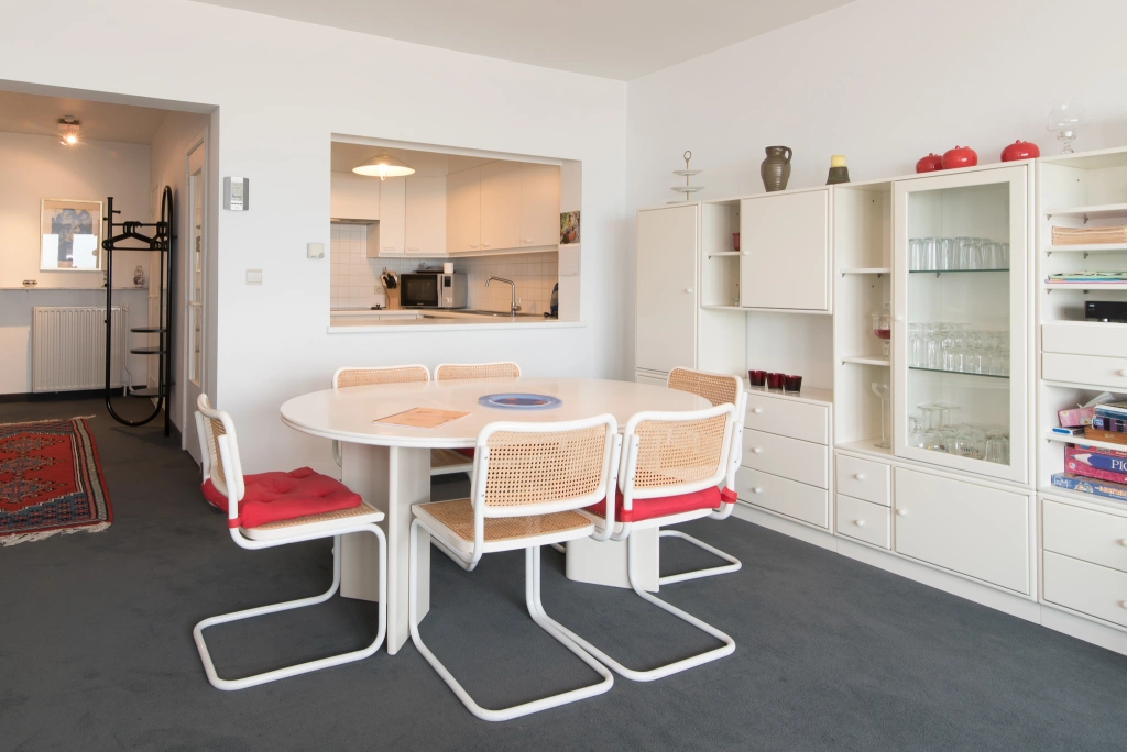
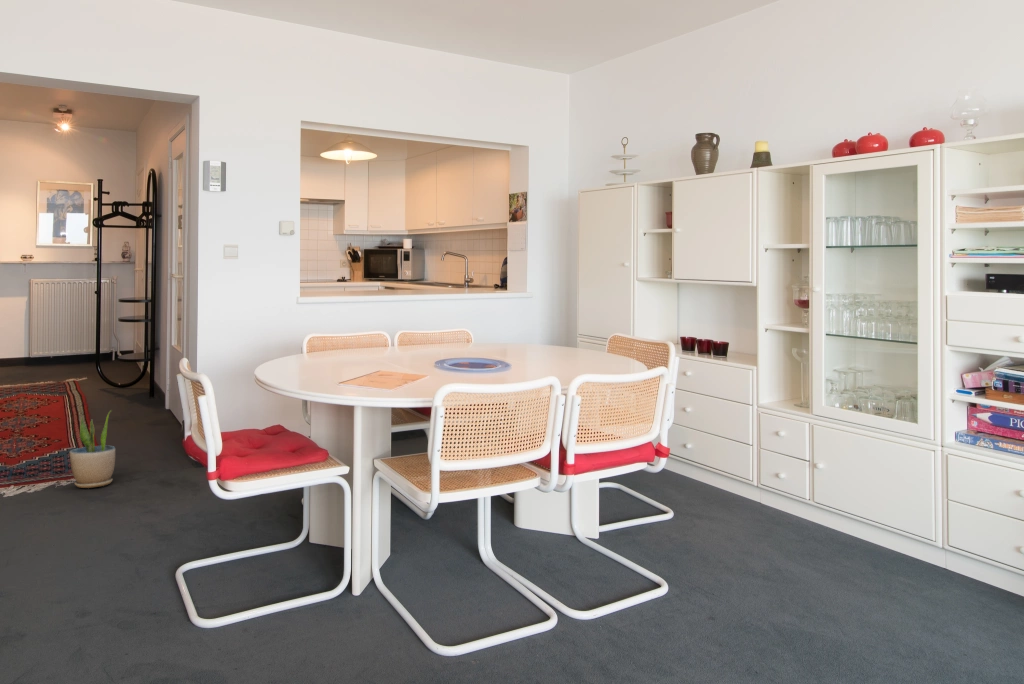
+ potted plant [69,409,116,489]
